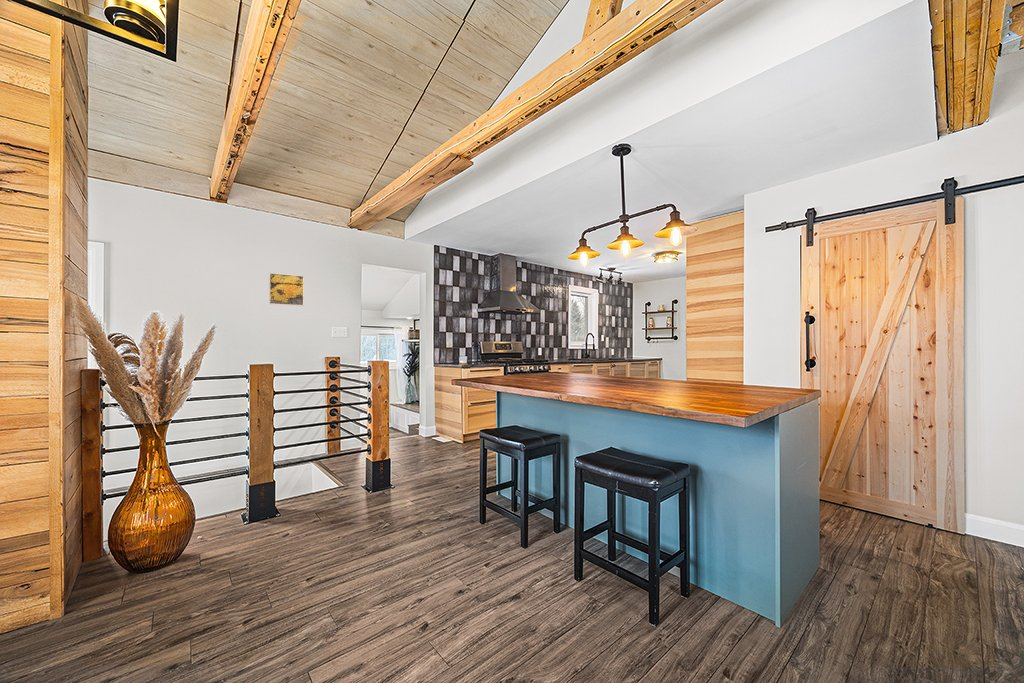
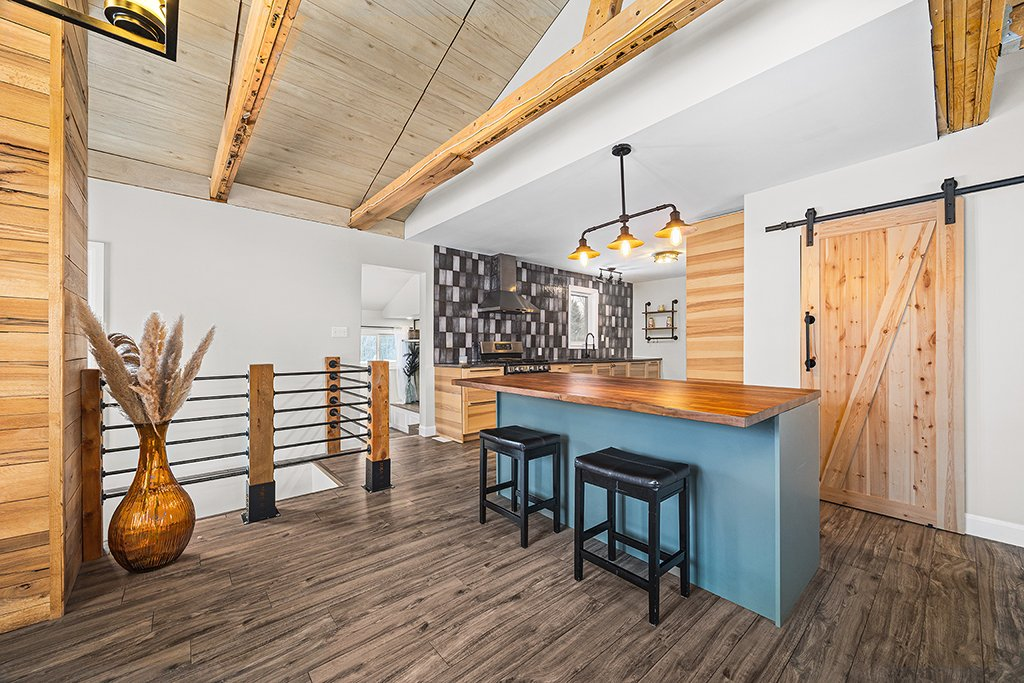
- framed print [268,272,305,307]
